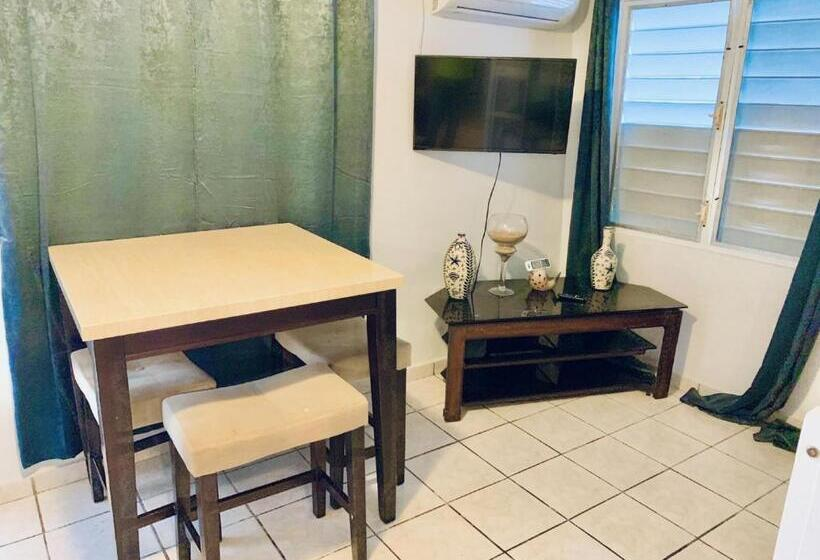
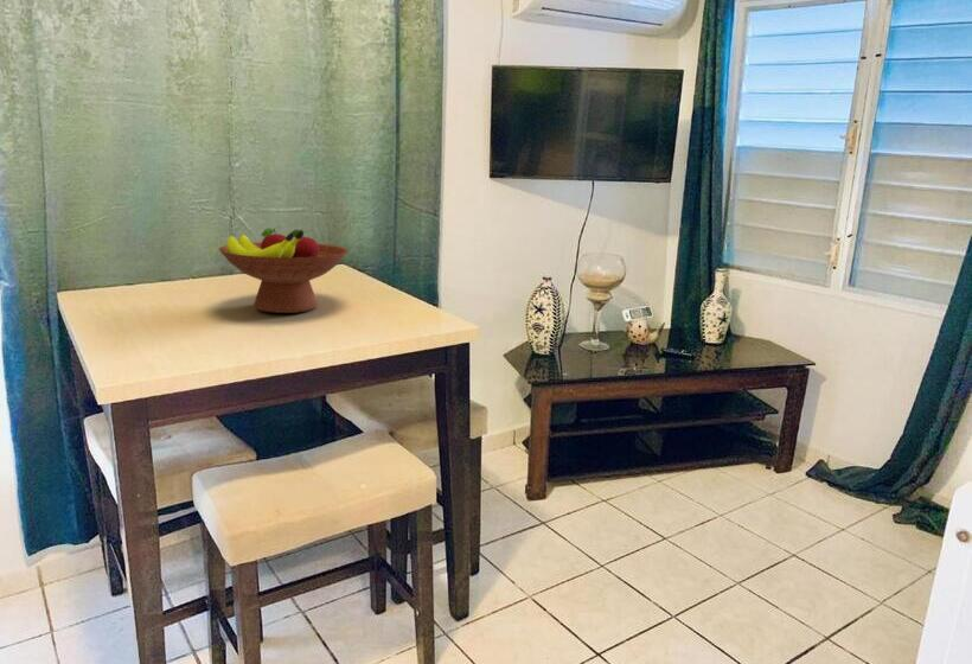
+ fruit bowl [218,228,350,314]
